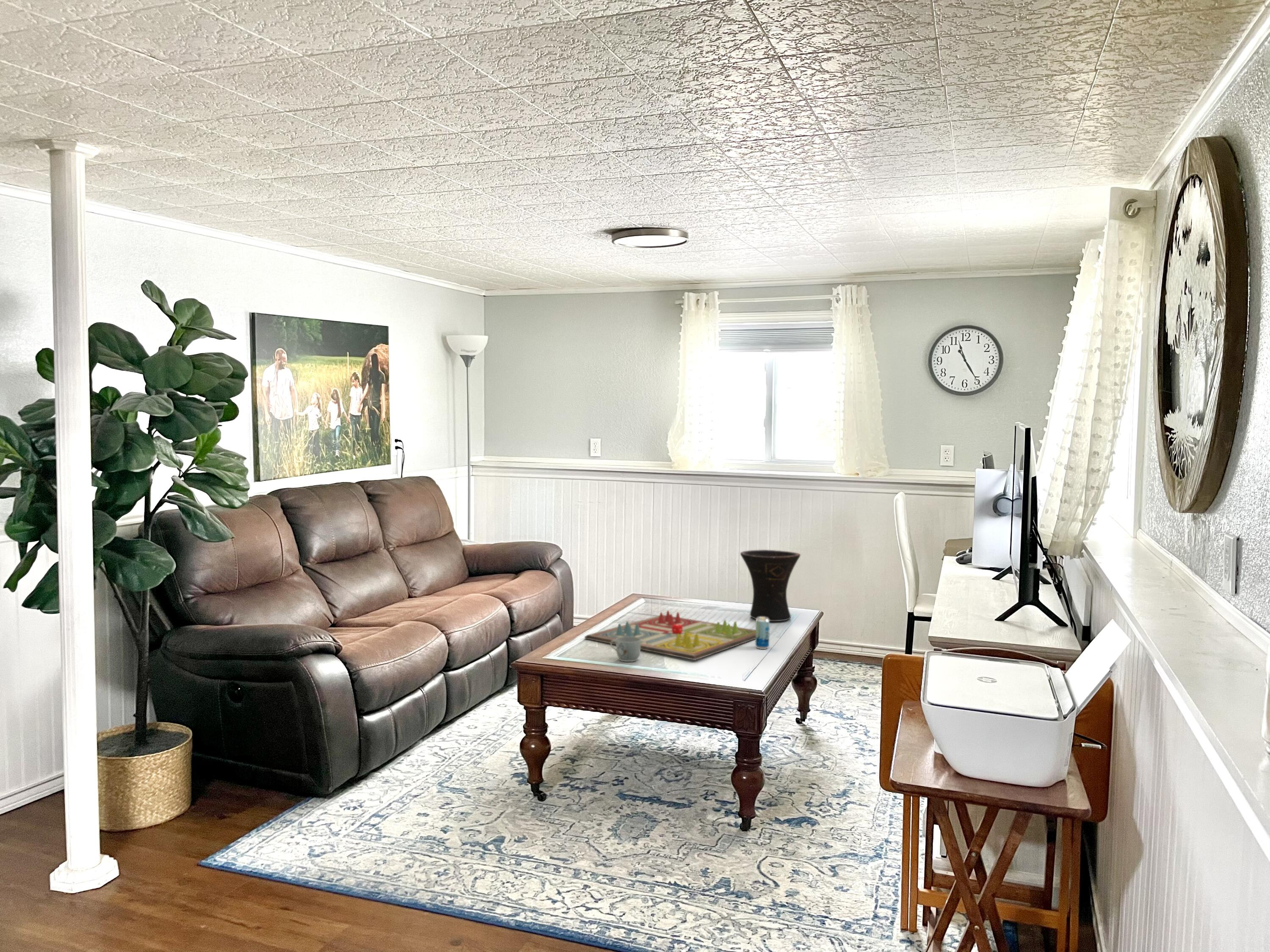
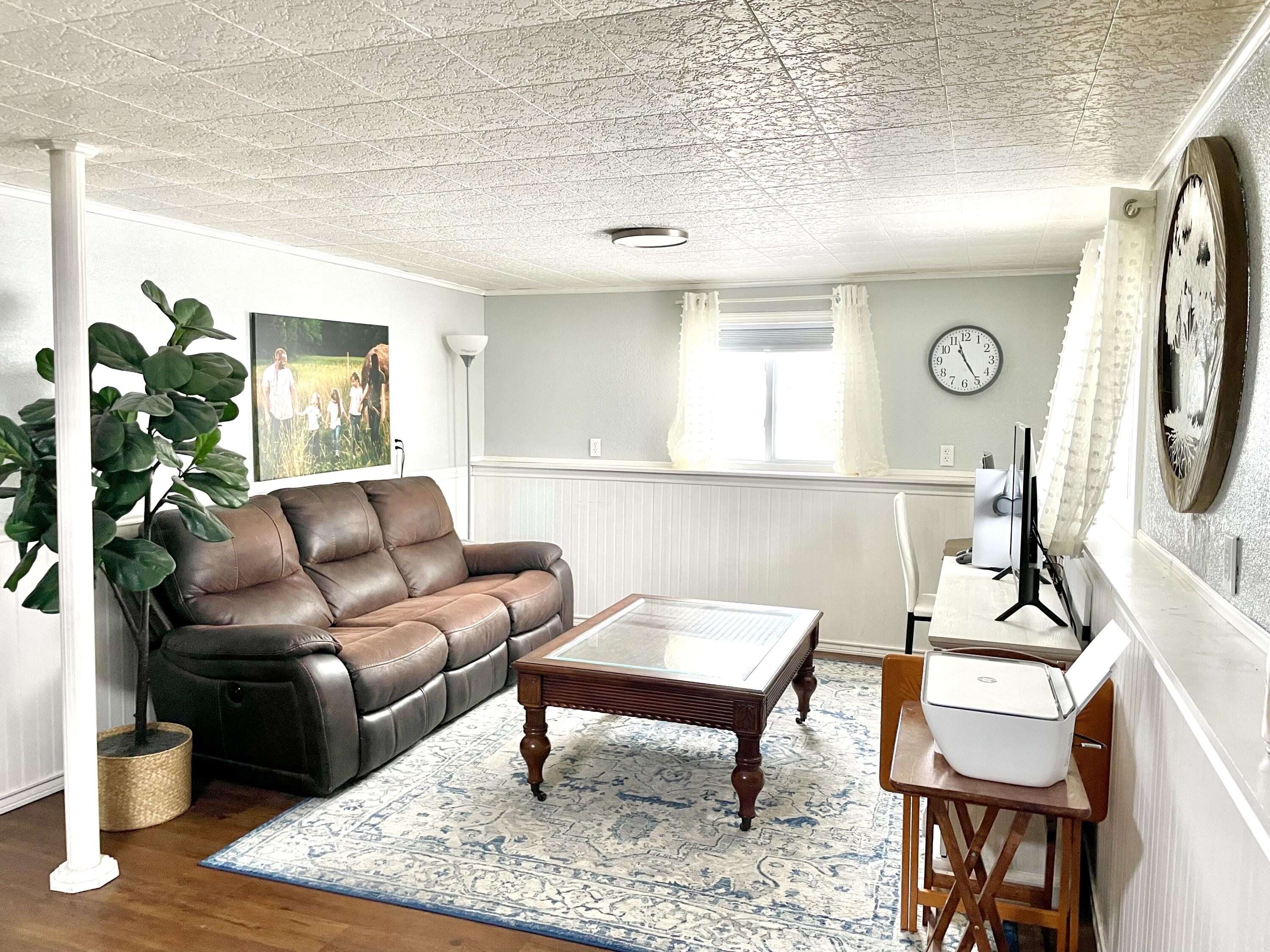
- vase [740,549,801,622]
- beverage can [755,617,770,649]
- gameboard [584,610,756,660]
- mug [610,636,641,662]
